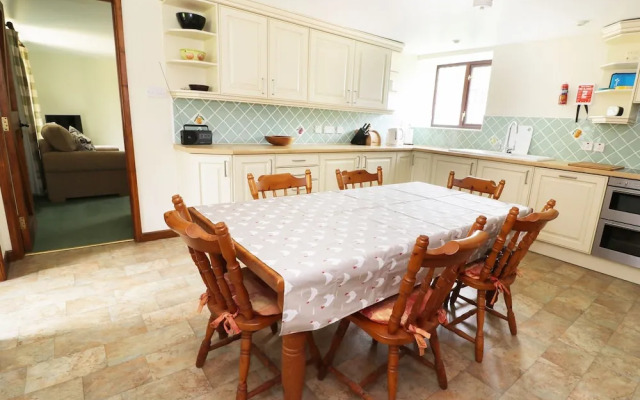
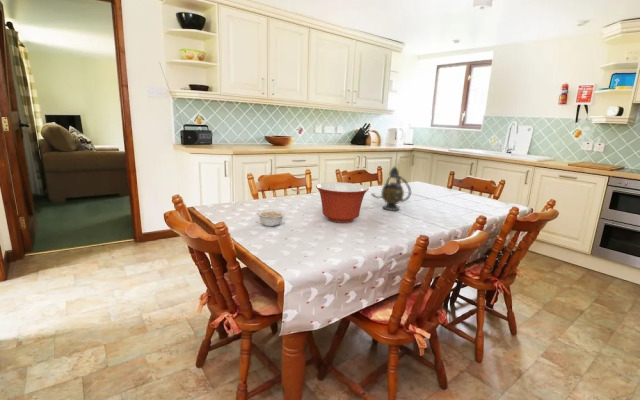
+ teapot [370,166,412,212]
+ legume [256,209,286,227]
+ mixing bowl [315,181,370,224]
